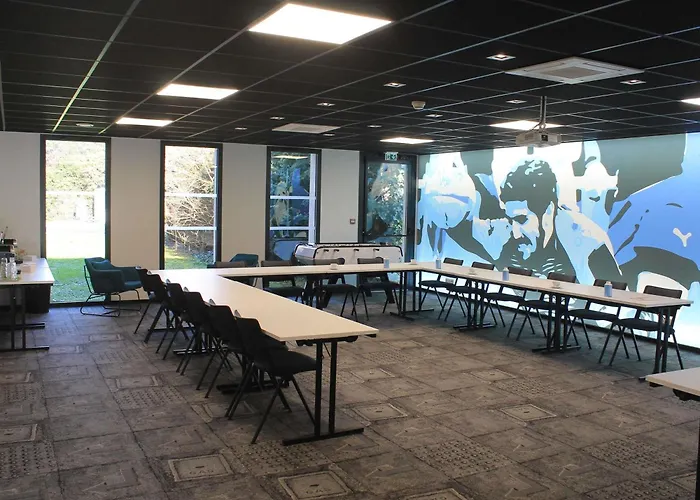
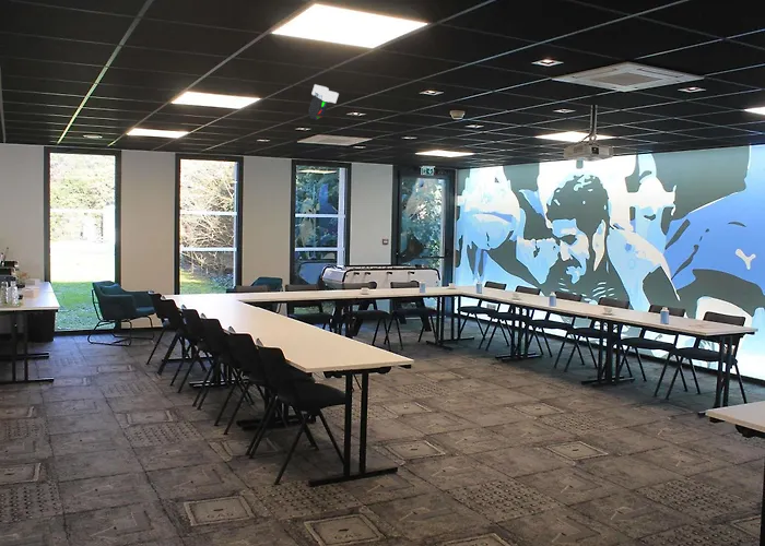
+ security camera [307,84,340,120]
